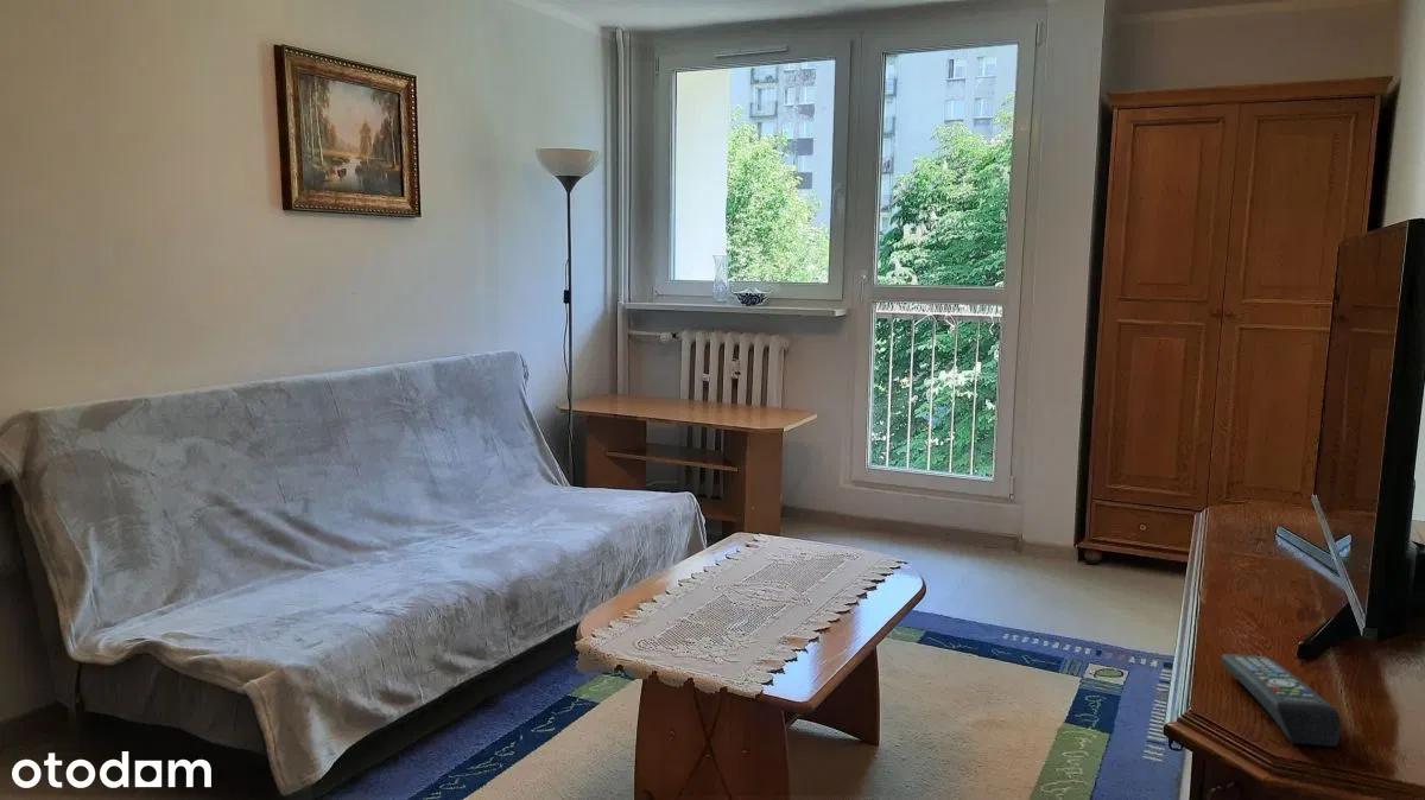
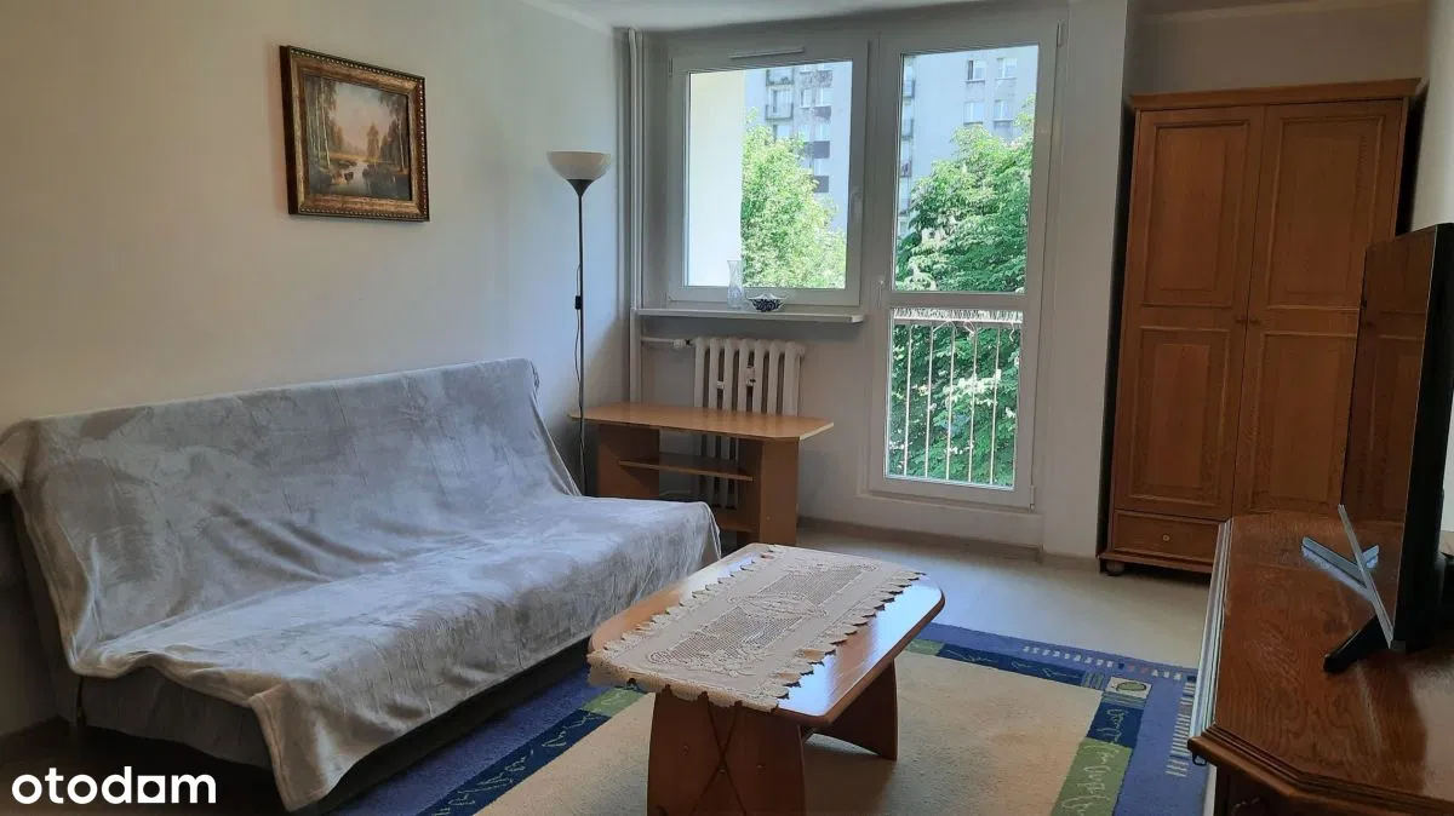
- remote control [1221,653,1342,748]
